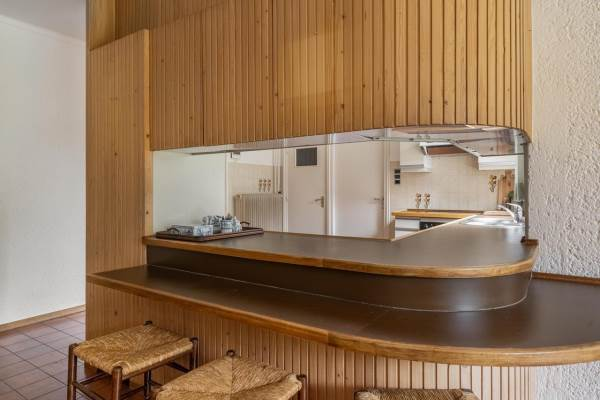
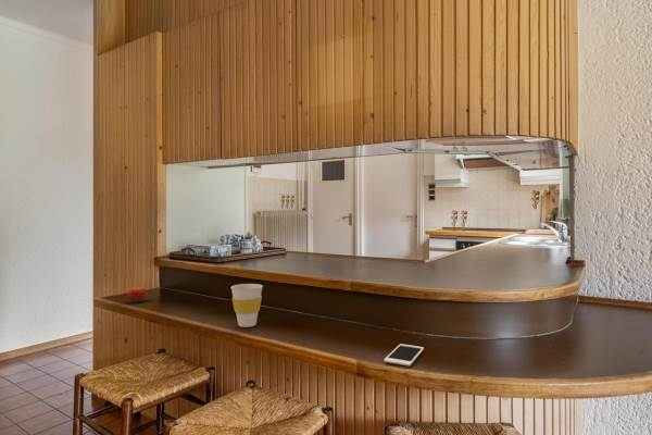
+ cup [230,283,264,328]
+ cell phone [383,343,425,366]
+ fruit [127,285,148,303]
